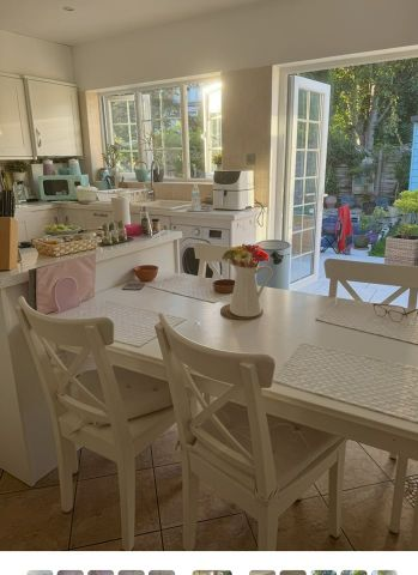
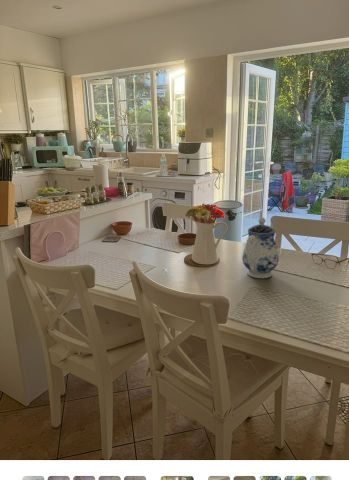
+ teapot [241,216,280,279]
